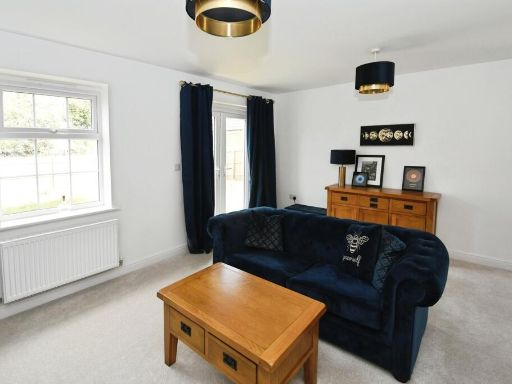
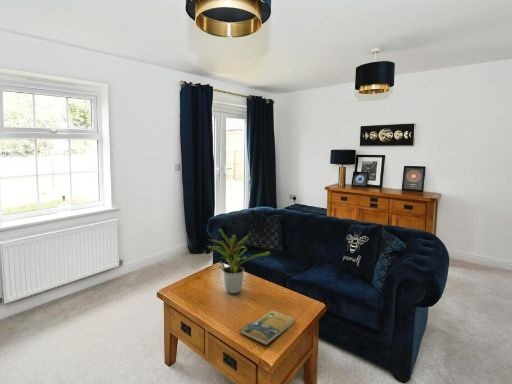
+ booklet [239,309,296,346]
+ potted plant [207,228,271,295]
